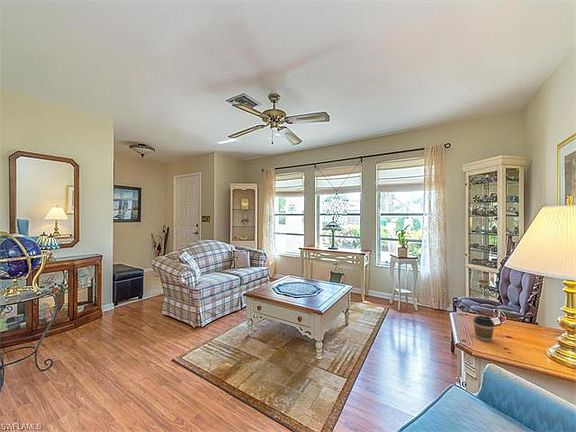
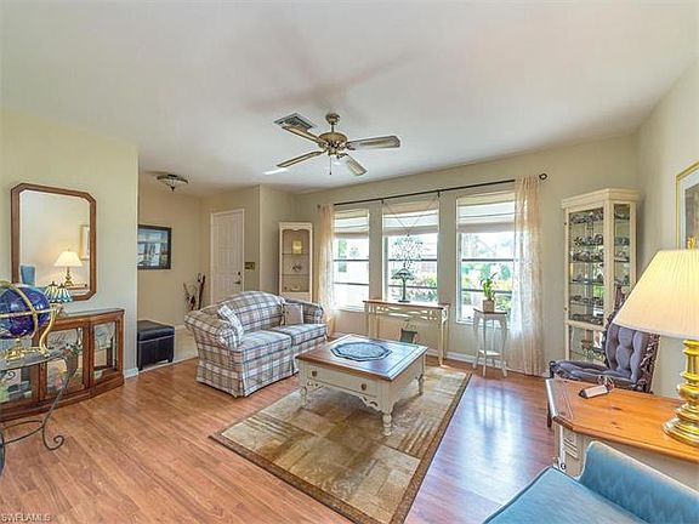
- coffee cup [472,315,495,342]
